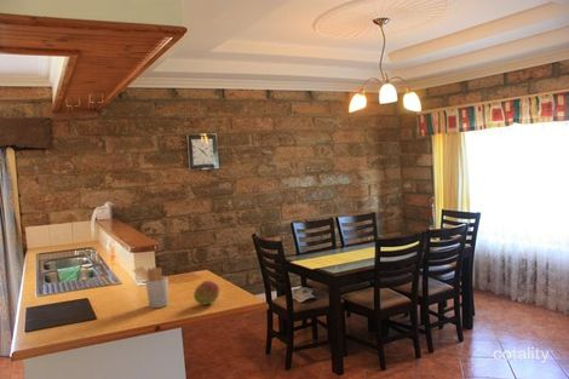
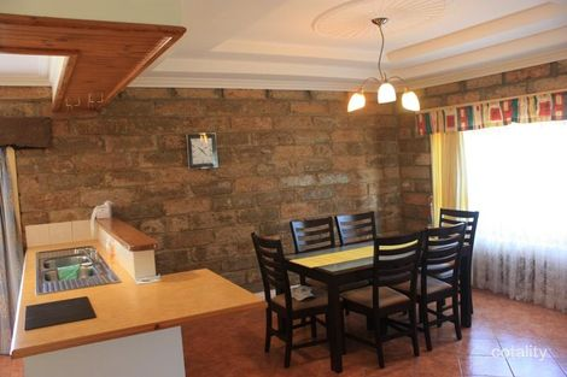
- utensil holder [132,265,169,309]
- fruit [192,280,220,305]
